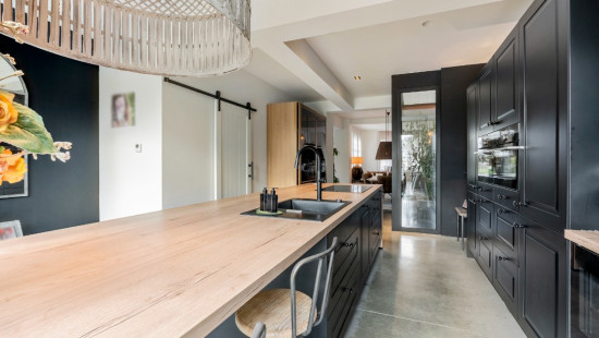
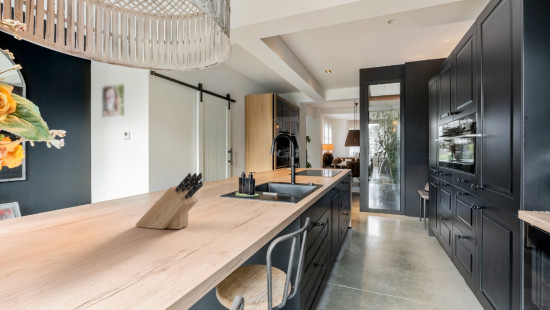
+ knife block [134,172,204,230]
